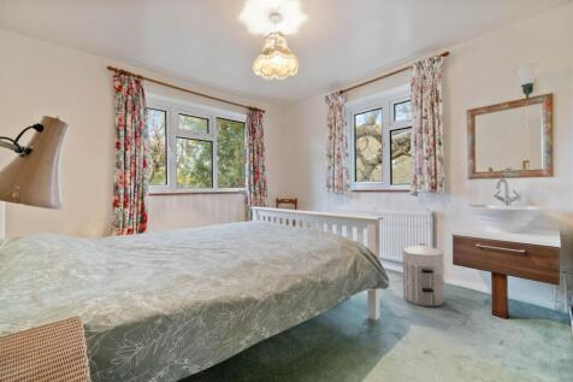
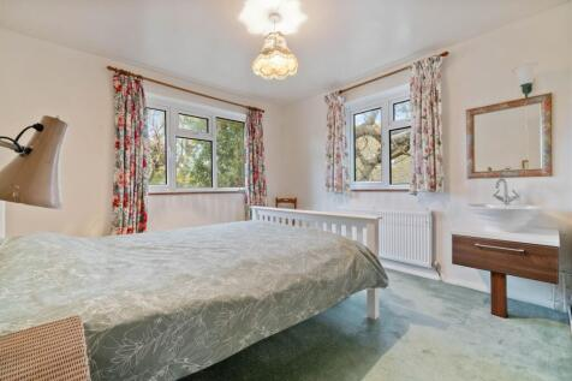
- waste bin [401,242,445,307]
